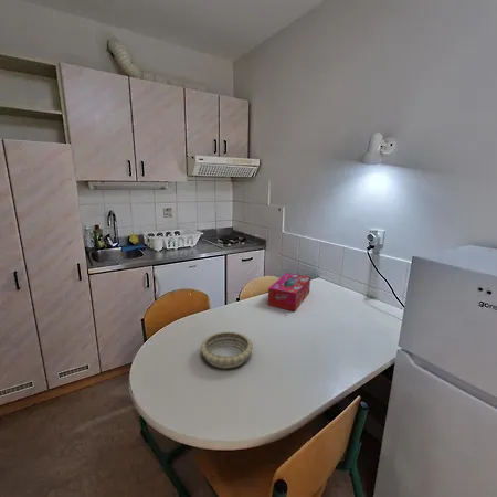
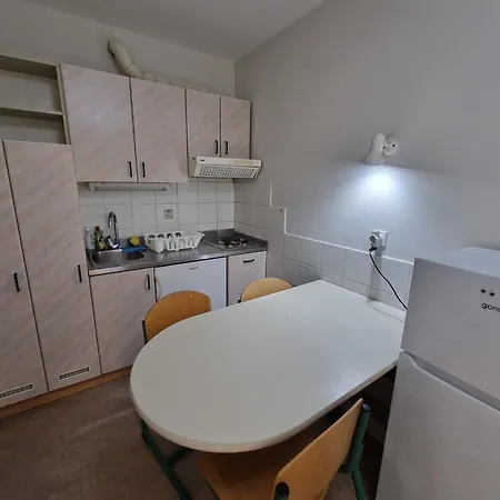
- tissue box [267,272,311,313]
- decorative bowl [200,330,254,369]
